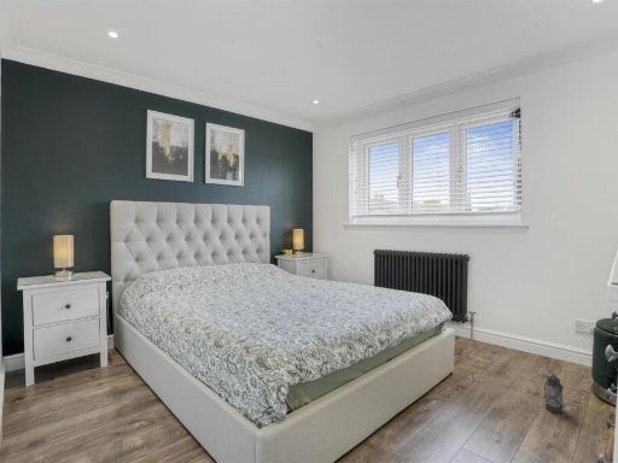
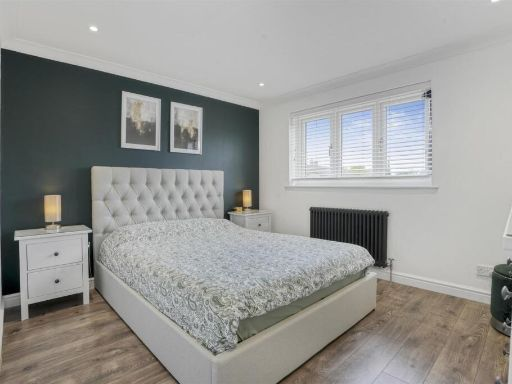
- lantern [542,361,565,414]
